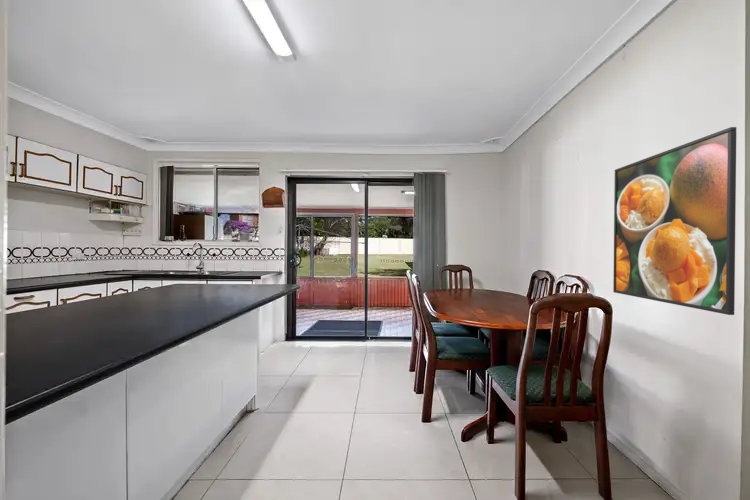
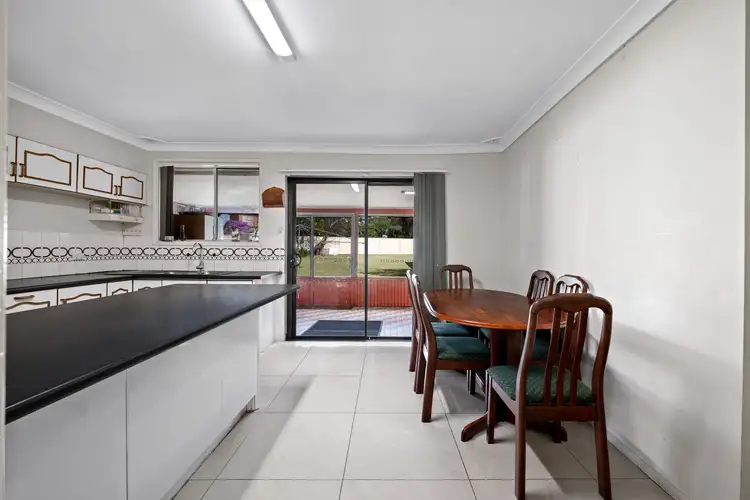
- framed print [612,126,737,316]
